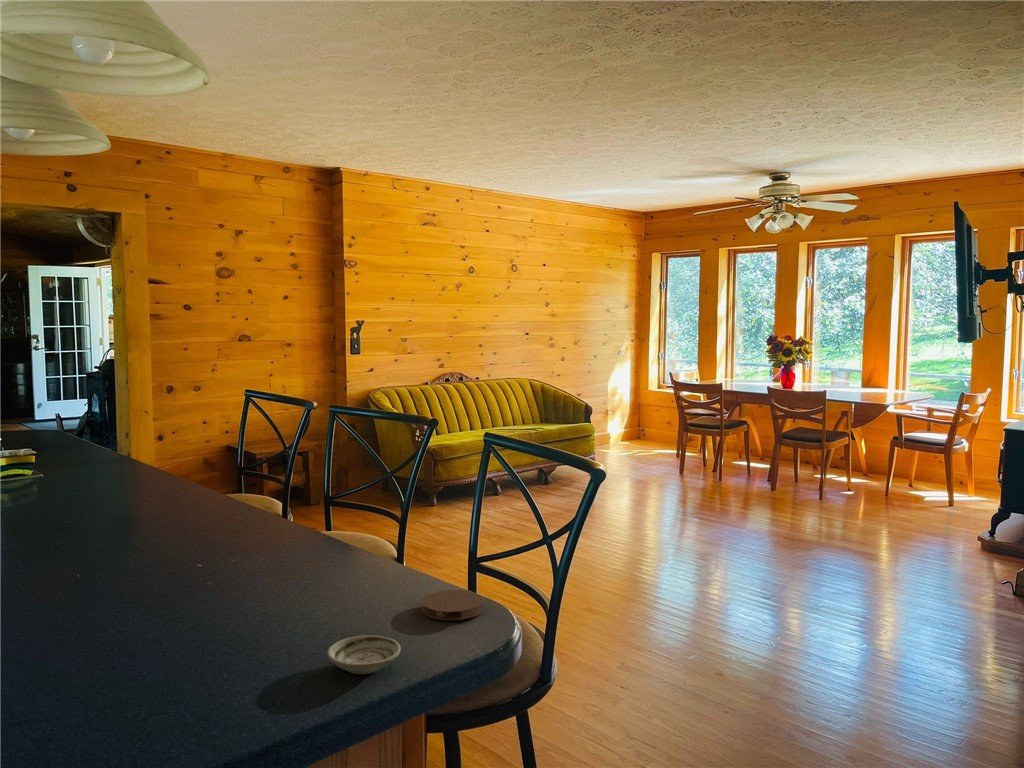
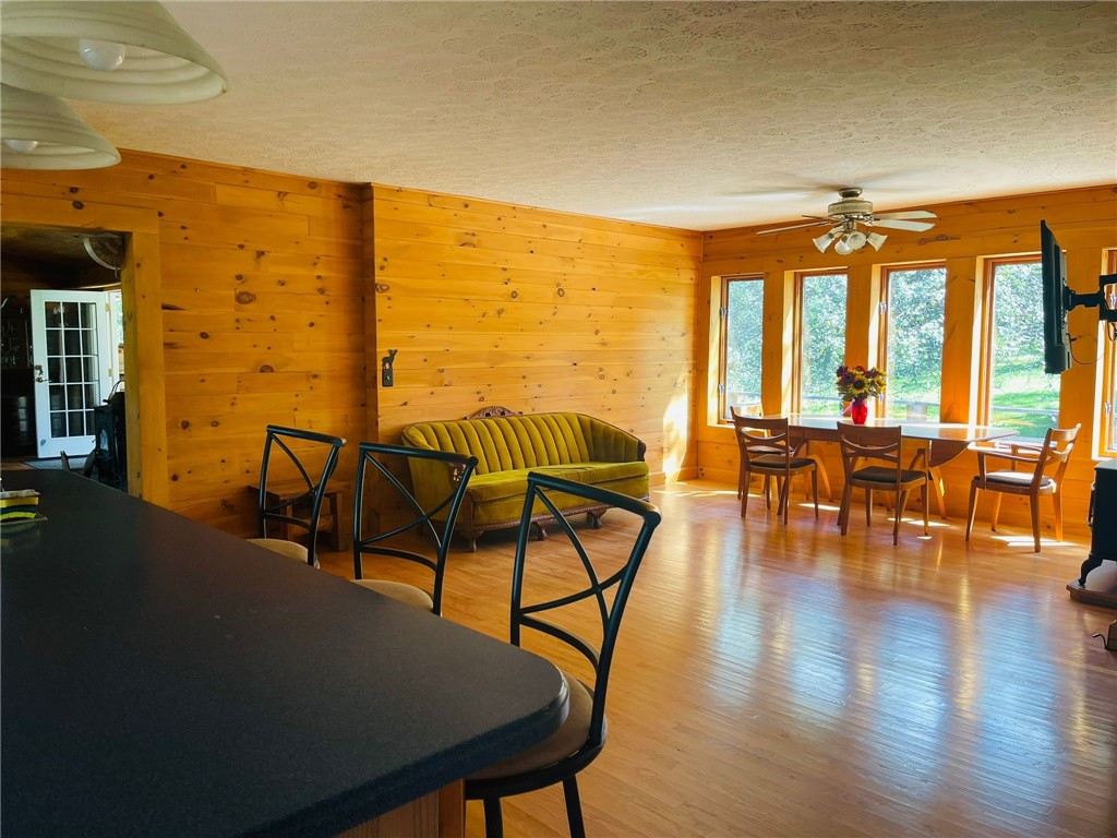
- saucer [326,634,402,675]
- coaster [421,589,484,621]
